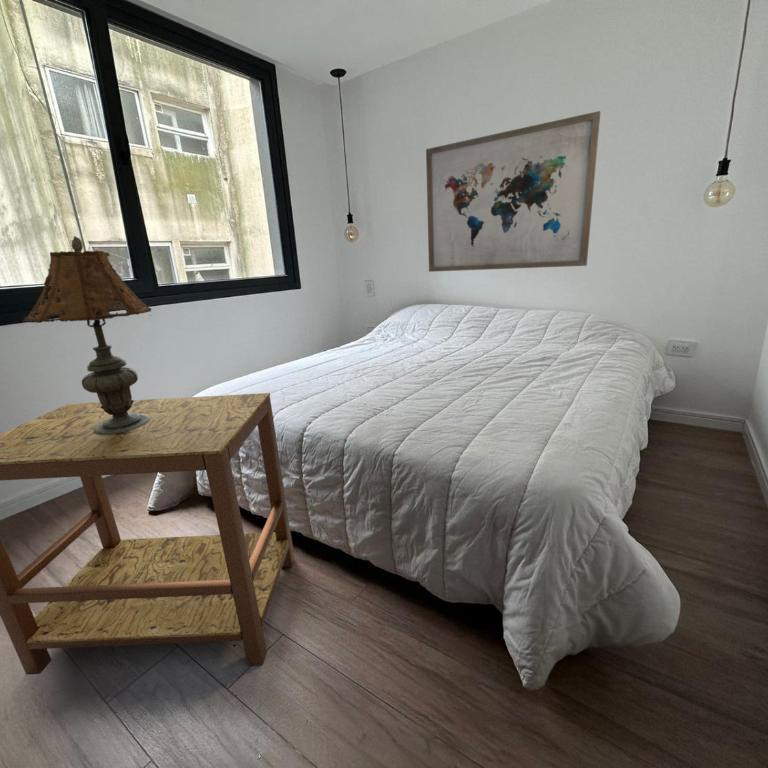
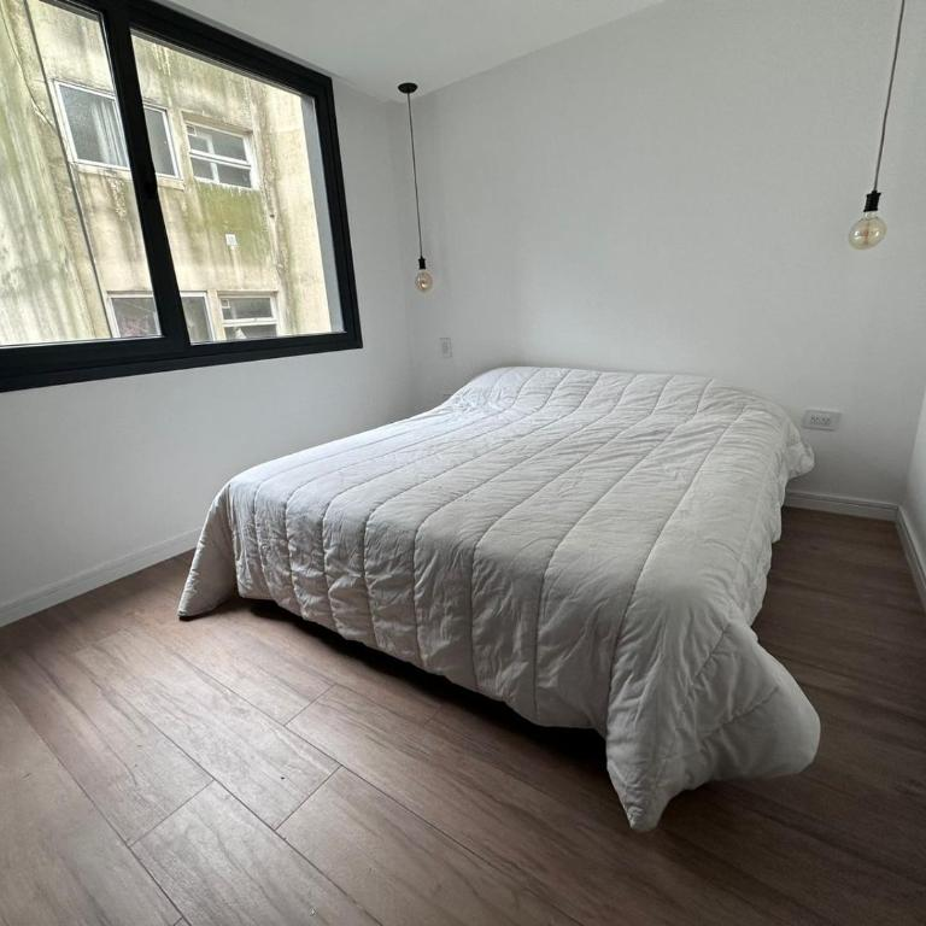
- table lamp [22,235,152,435]
- wall art [425,110,601,273]
- side table [0,392,296,675]
